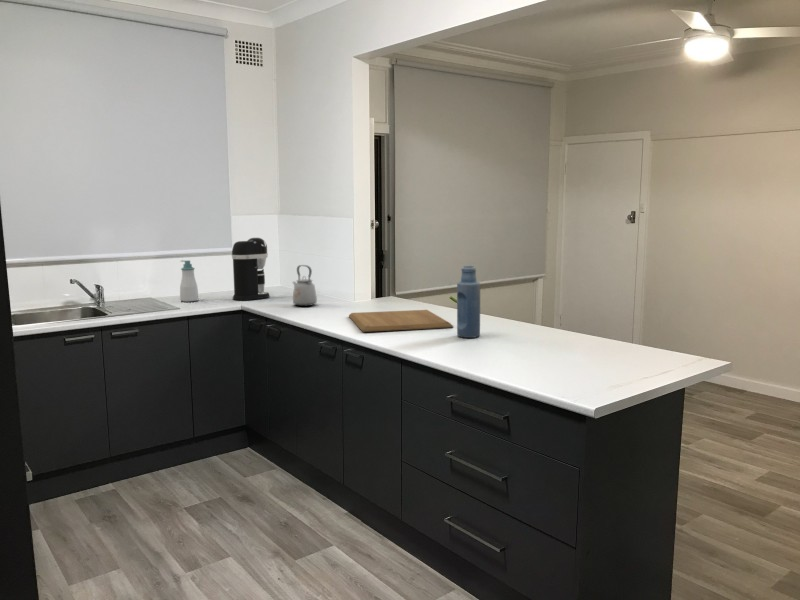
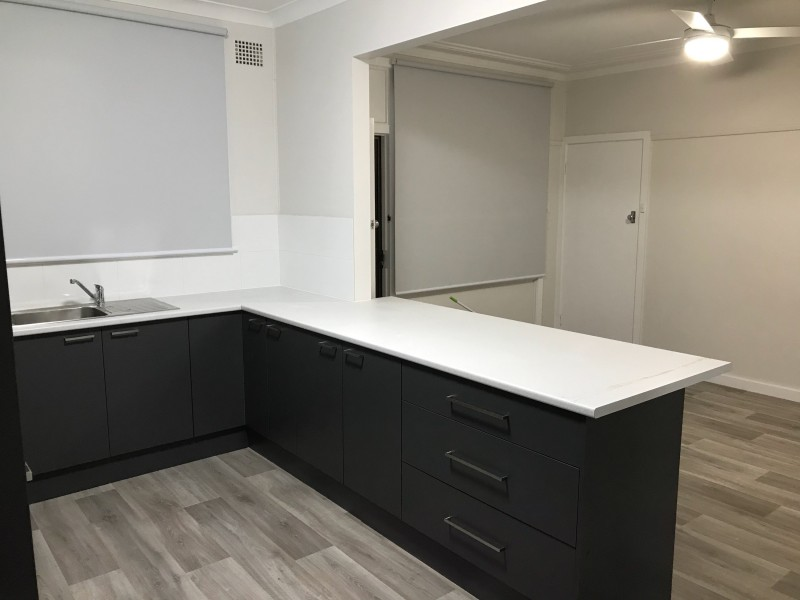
- chopping board [348,309,454,333]
- bottle [456,264,481,339]
- kettle [292,264,318,307]
- soap bottle [179,259,199,303]
- coffee maker [231,237,271,301]
